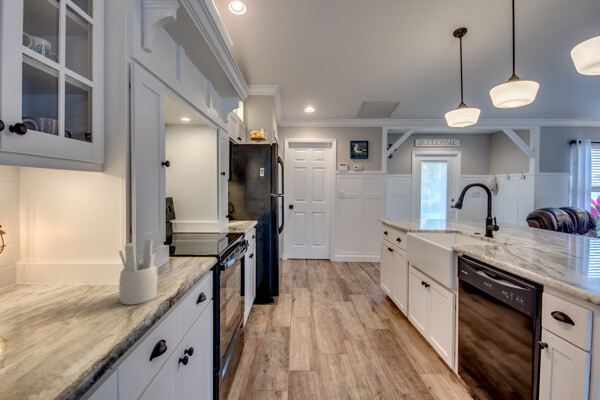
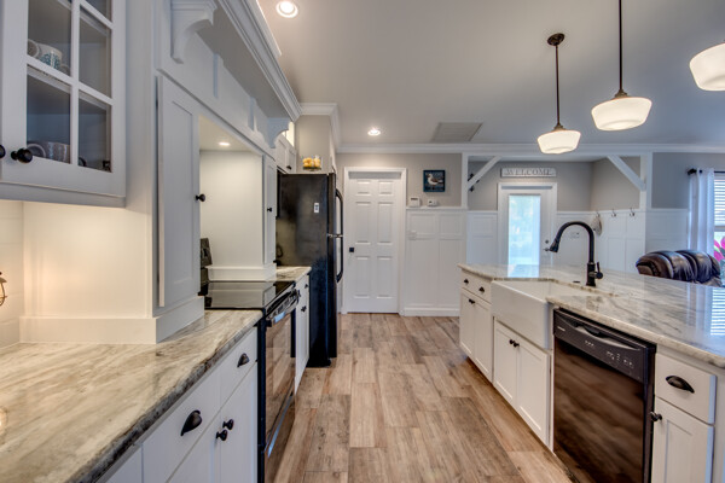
- utensil holder [118,239,158,306]
